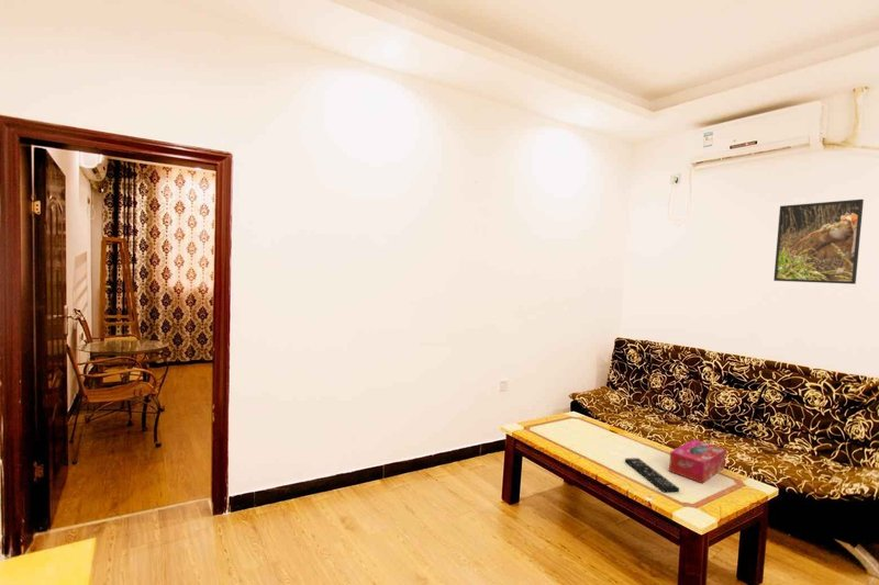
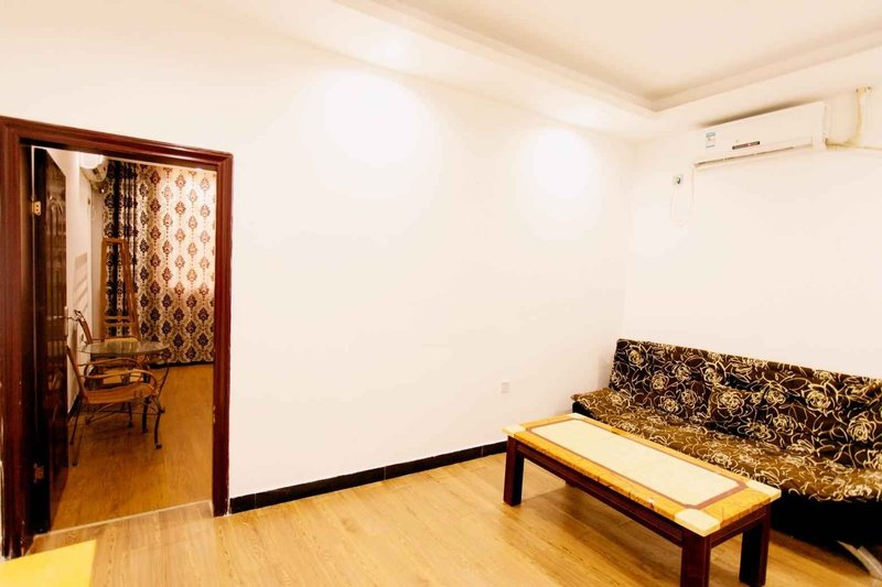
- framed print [772,199,865,285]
- remote control [624,457,680,493]
- tissue box [668,438,727,484]
